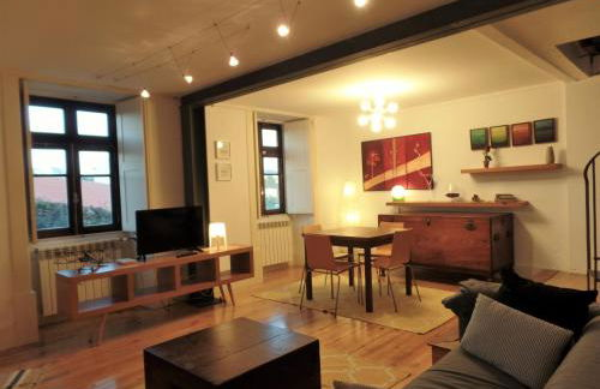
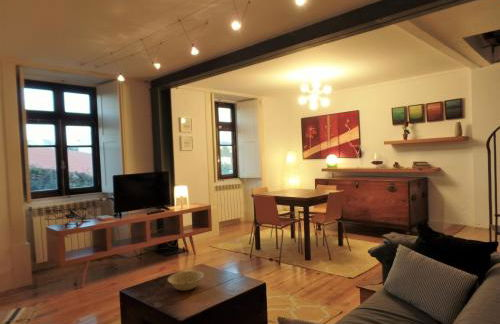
+ bowl [167,270,205,292]
